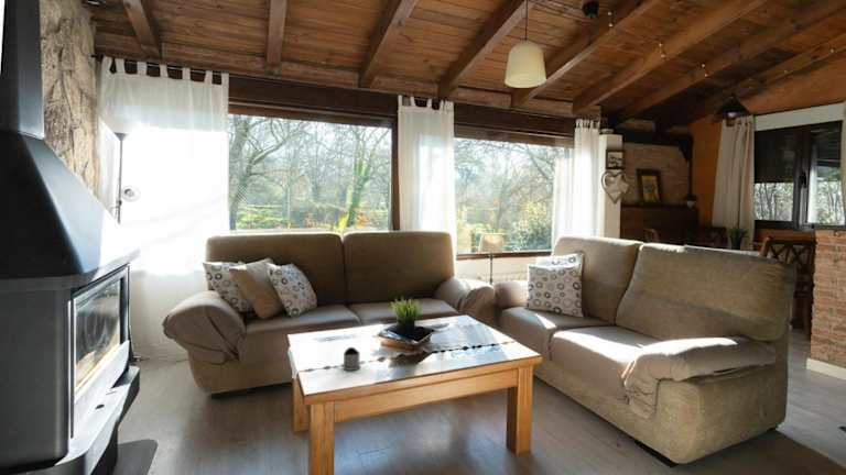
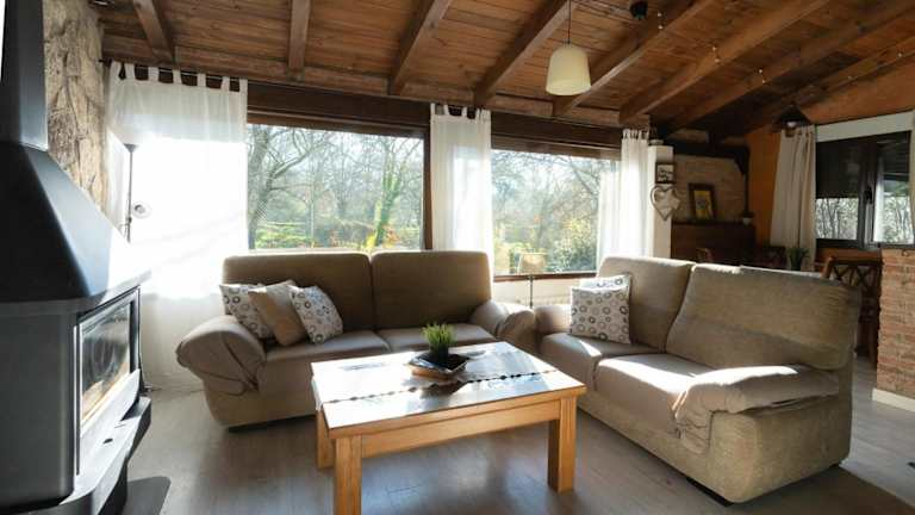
- tea glass holder [341,346,361,372]
